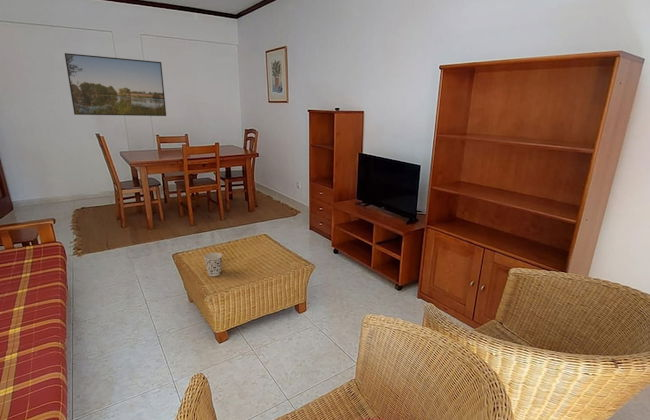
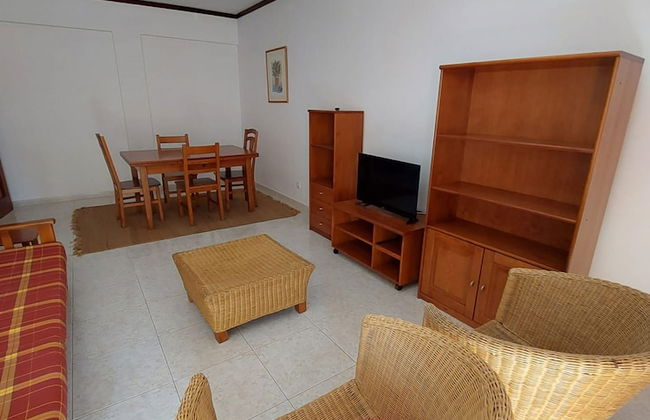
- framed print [64,52,167,117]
- cup [203,252,223,277]
